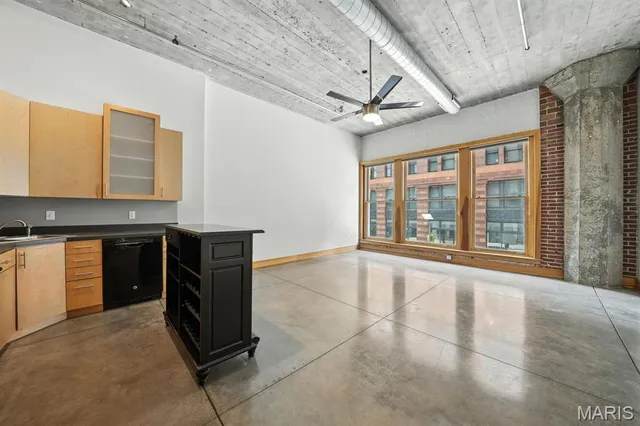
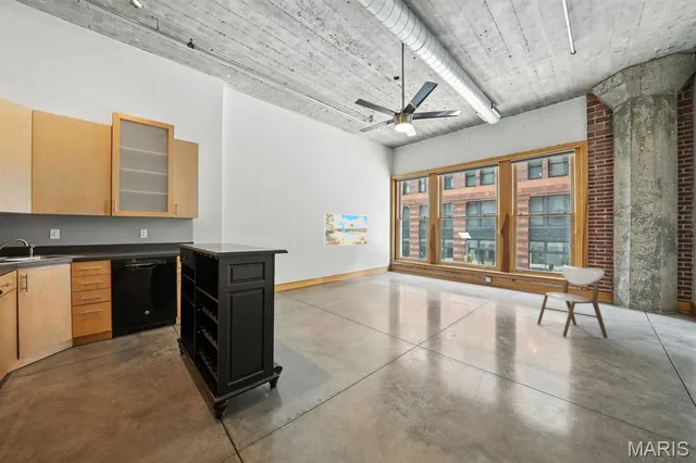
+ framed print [323,212,369,247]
+ dining chair [536,264,608,339]
